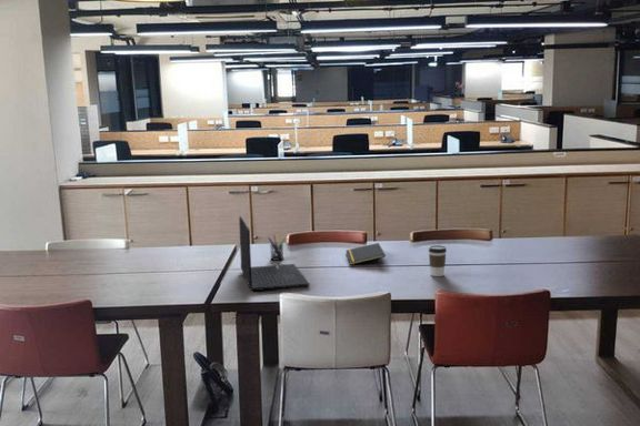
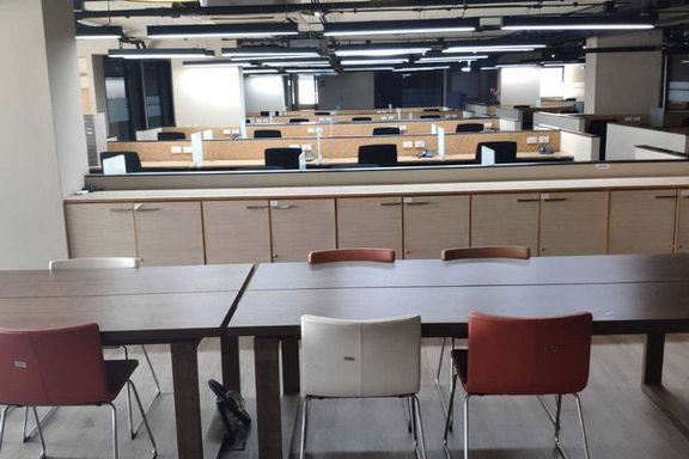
- pen holder [267,233,287,262]
- laptop [238,215,311,292]
- coffee cup [428,244,448,277]
- notepad [344,242,387,266]
